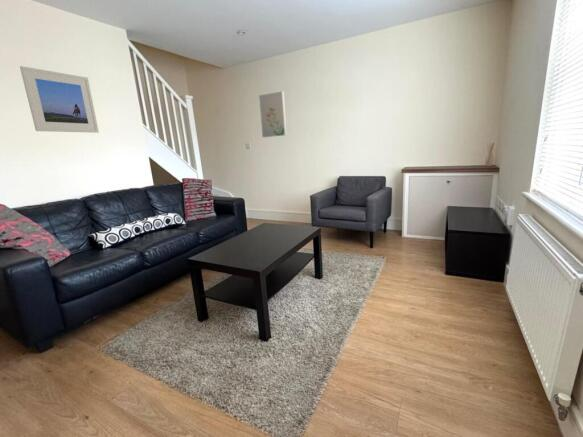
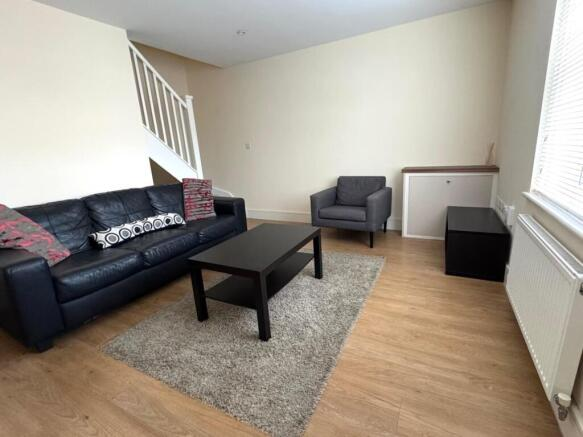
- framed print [19,65,100,134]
- wall art [258,90,287,138]
